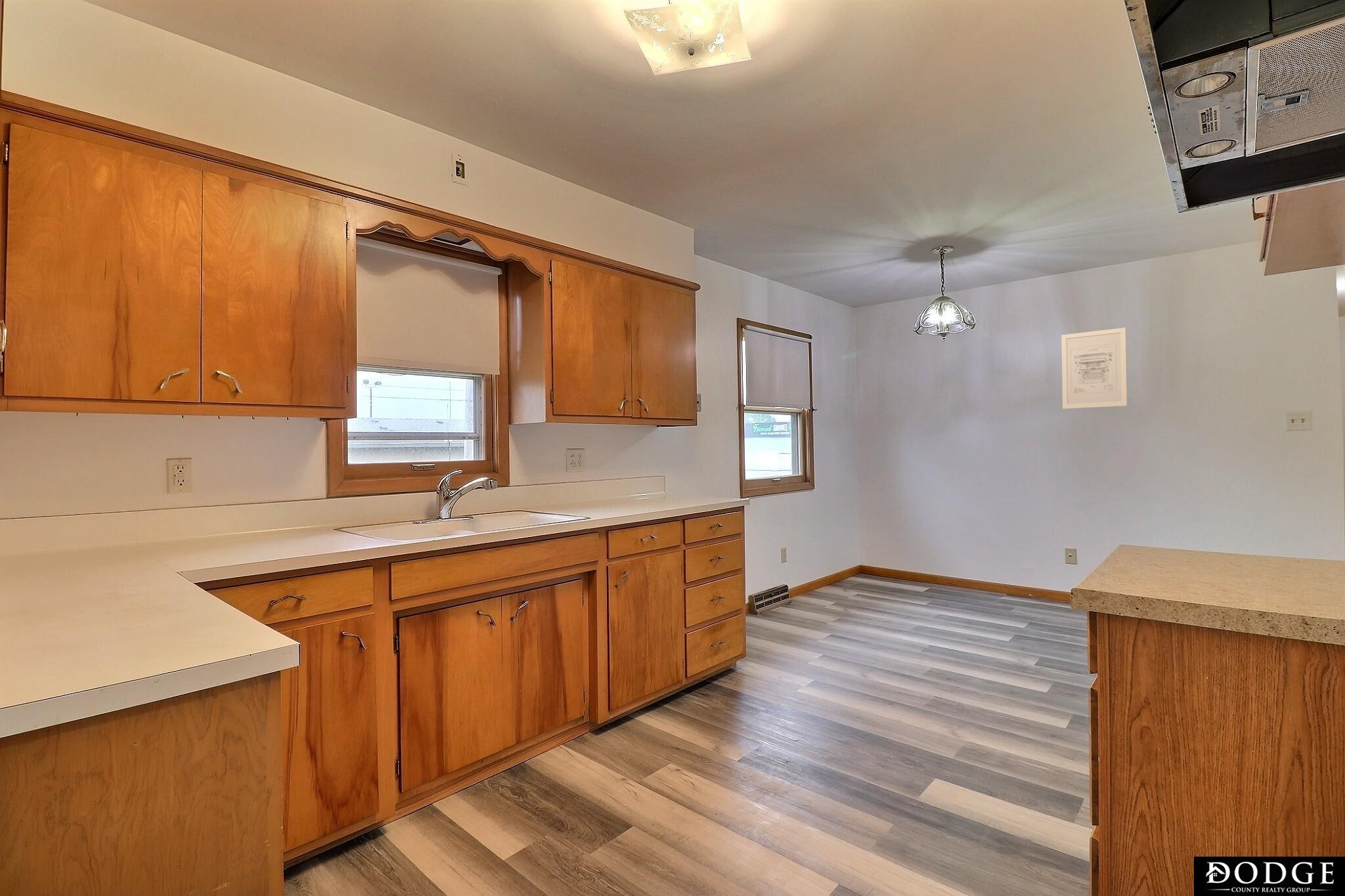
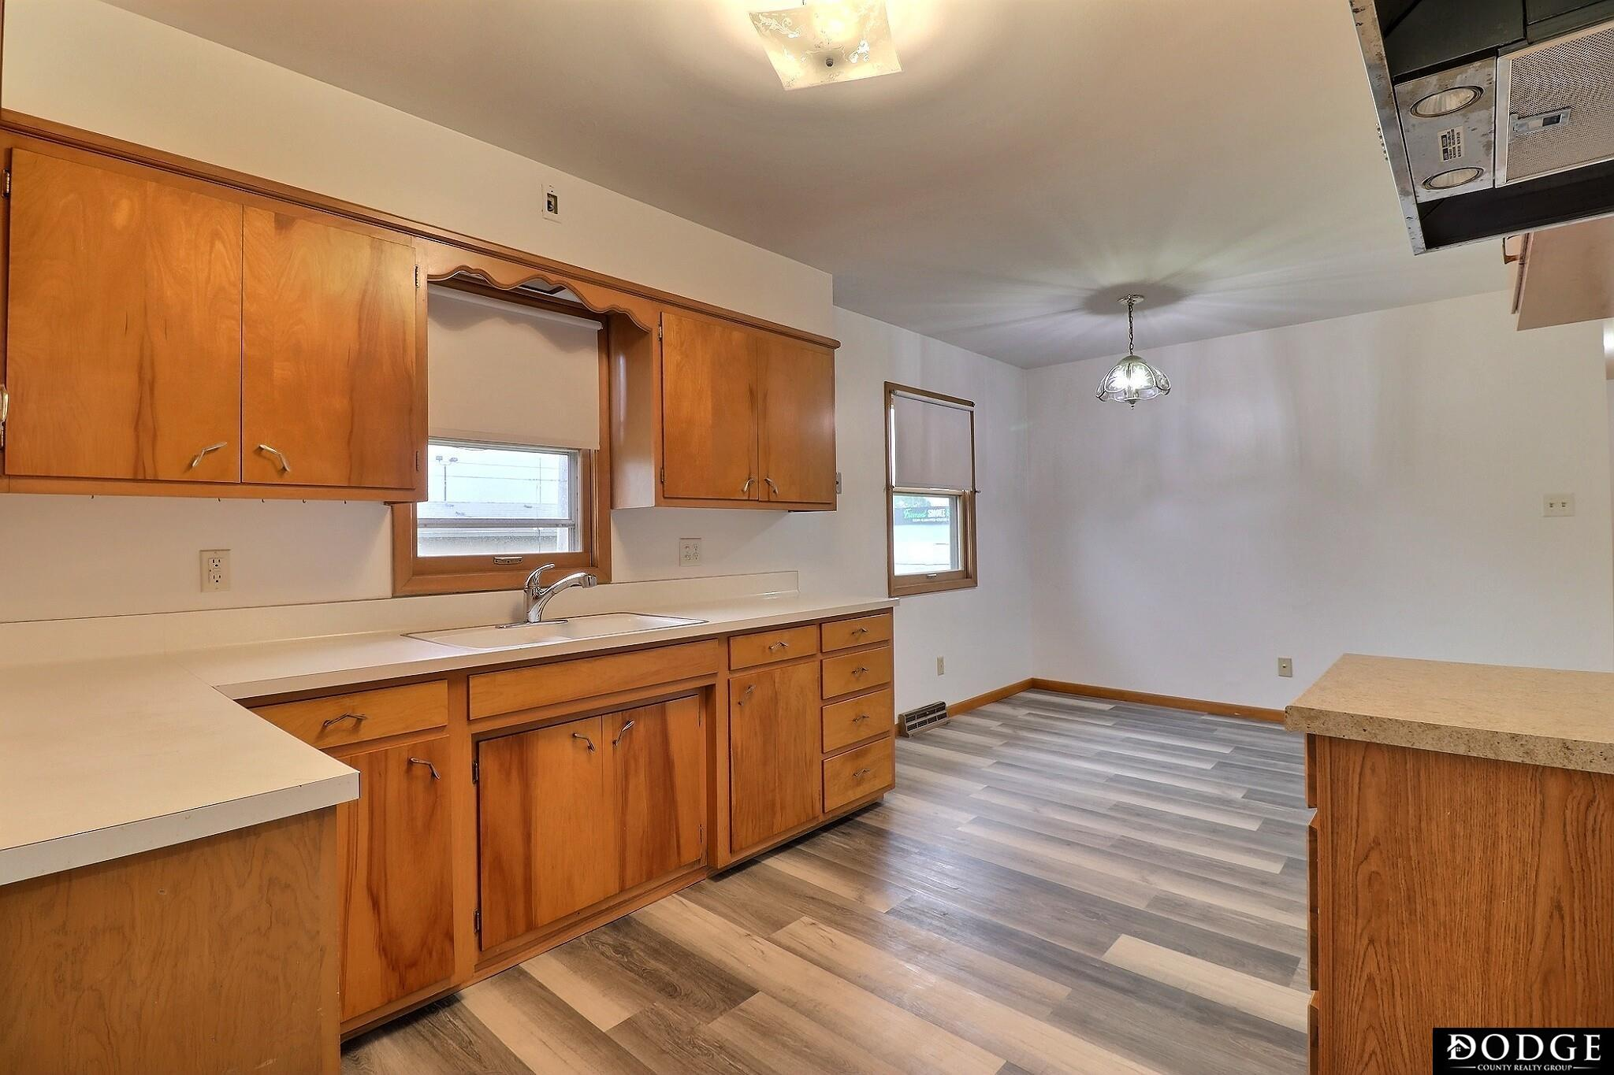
- wall art [1061,327,1128,410]
